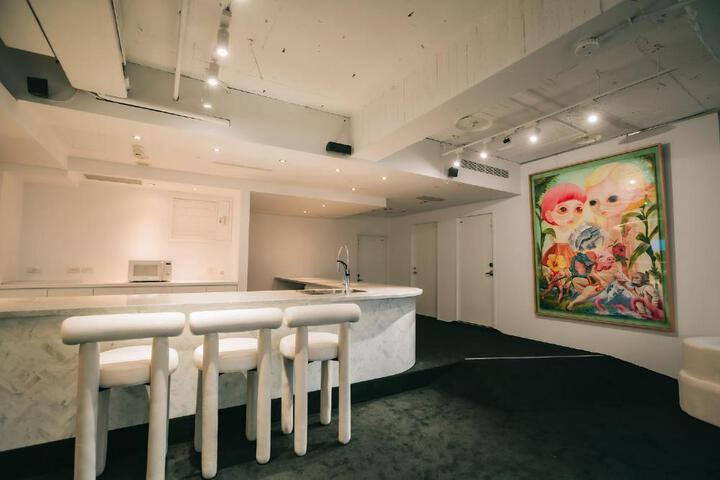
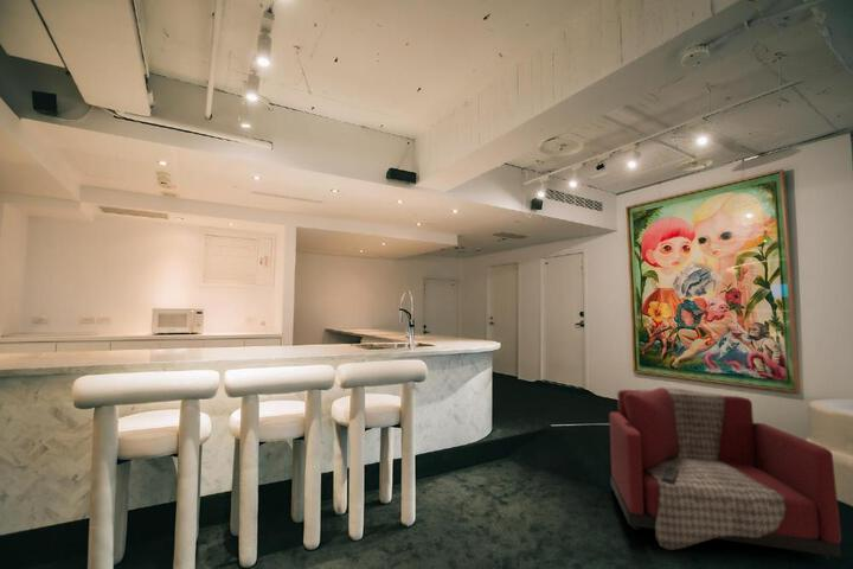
+ armchair [608,386,842,561]
